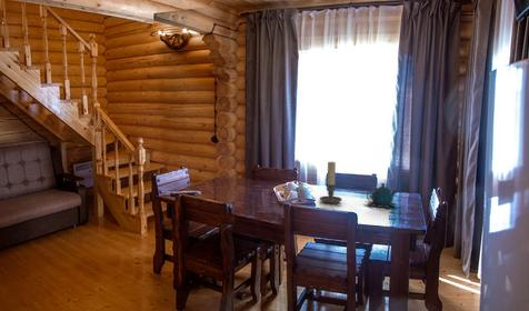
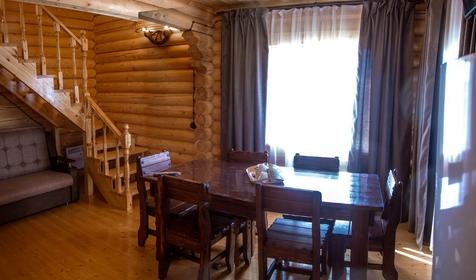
- teapot [363,182,399,210]
- candle holder [319,161,343,205]
